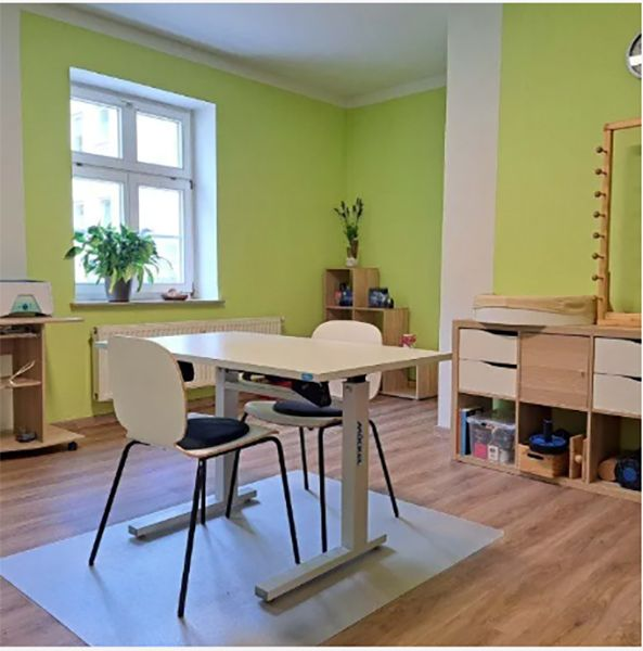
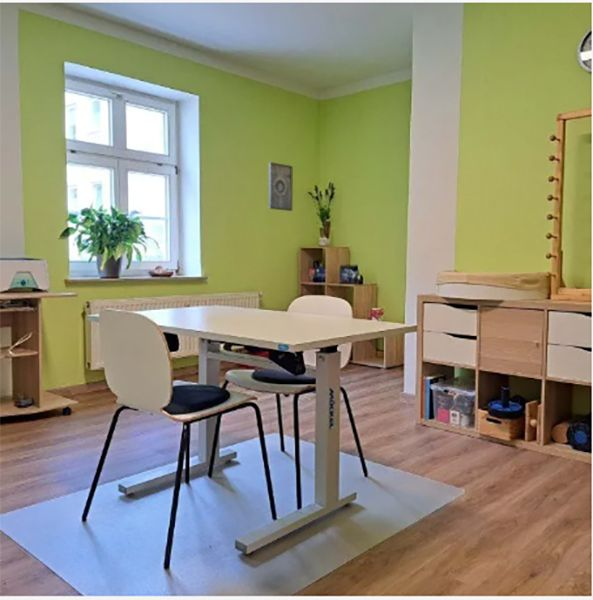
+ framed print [268,161,294,212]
